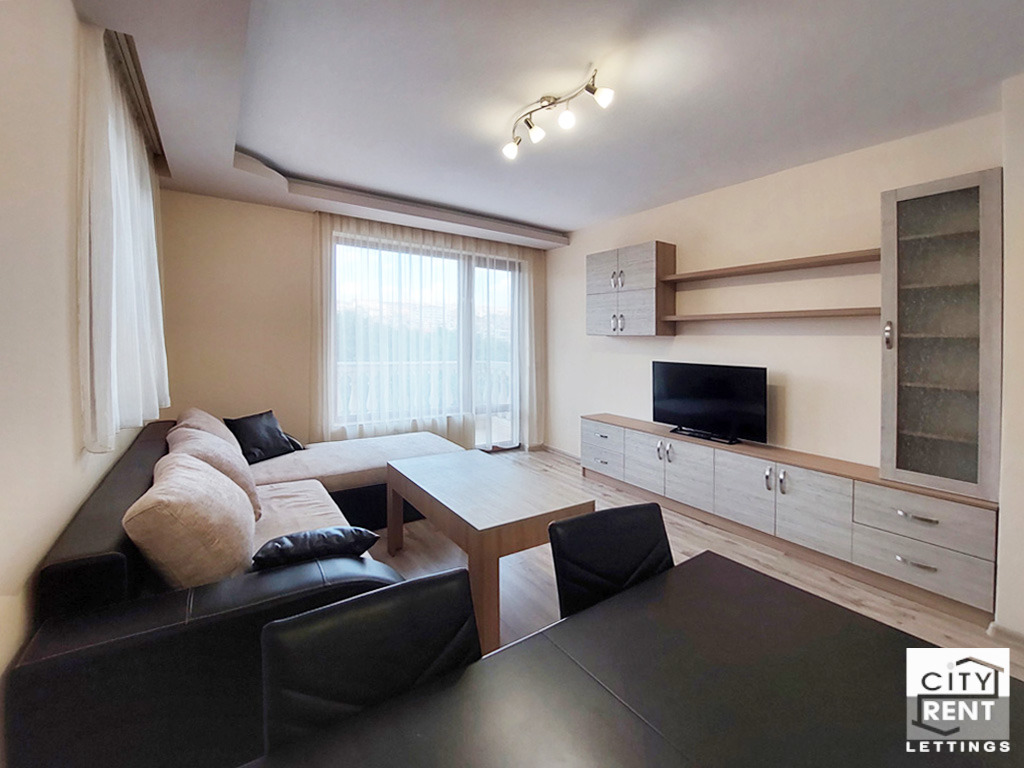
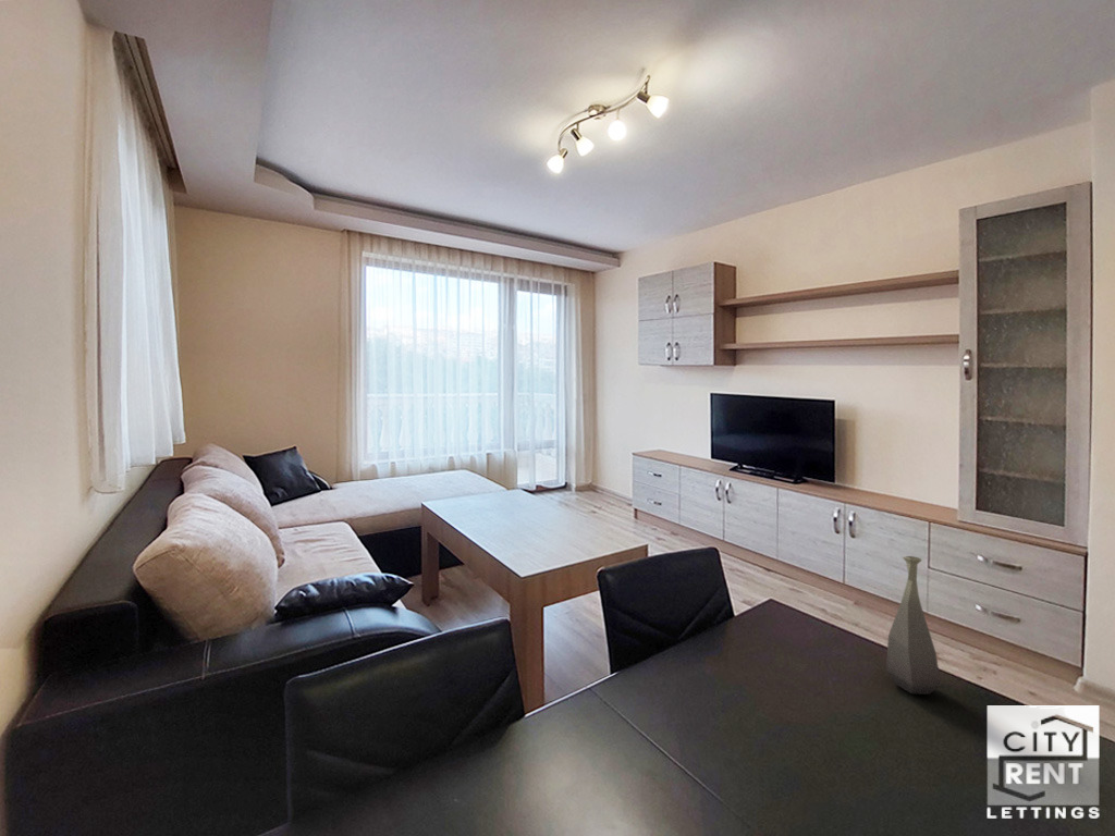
+ bottle [885,555,942,696]
